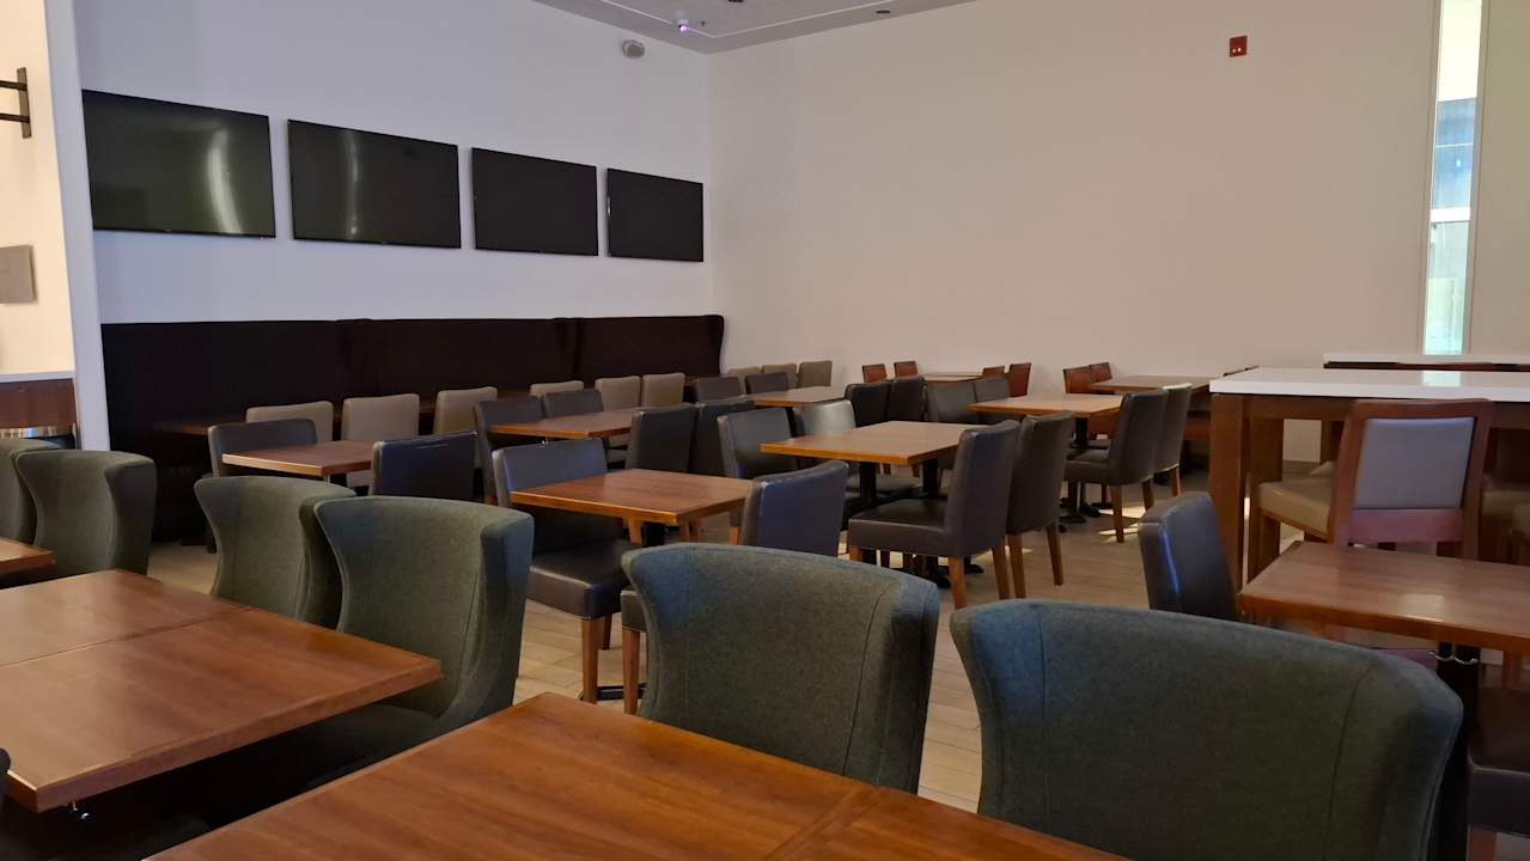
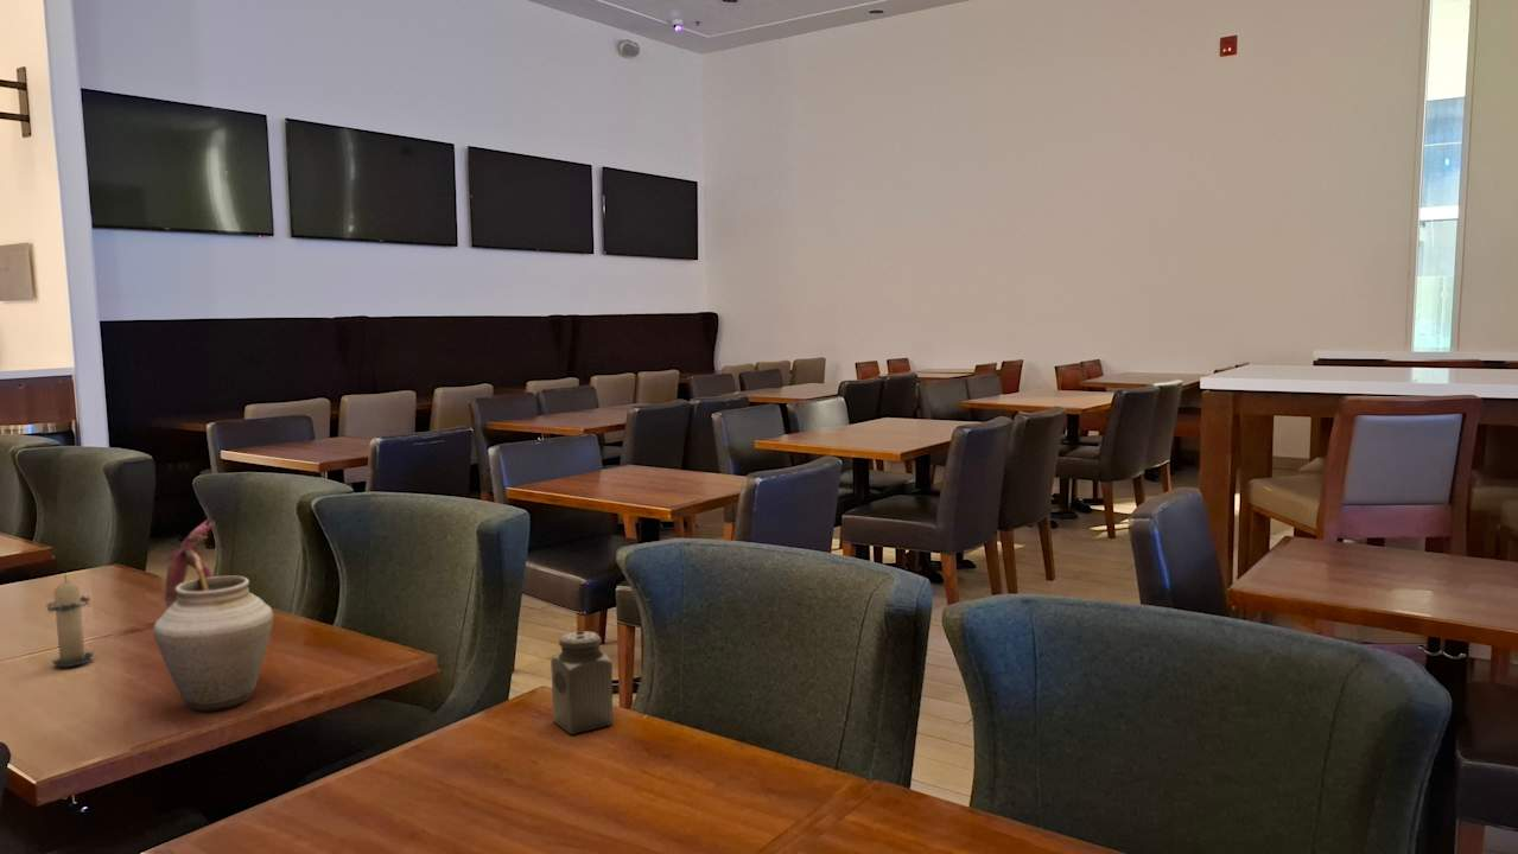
+ vase [152,518,274,713]
+ salt shaker [550,630,615,735]
+ candle [45,574,96,668]
